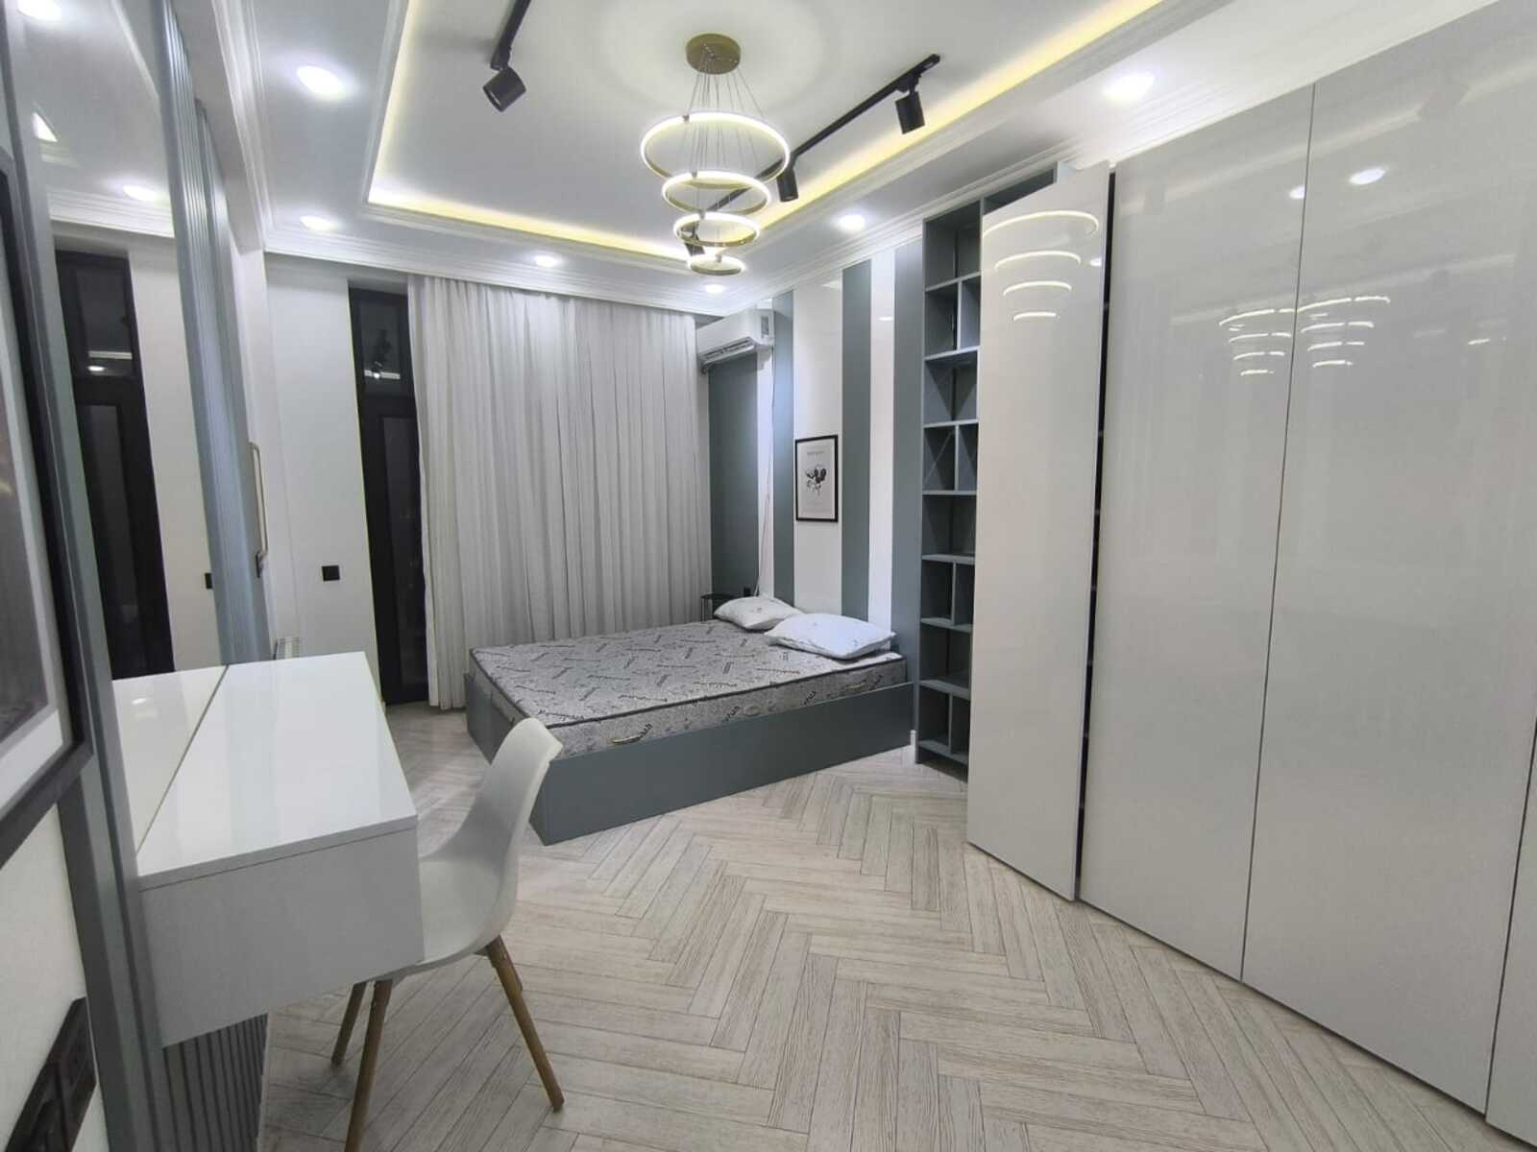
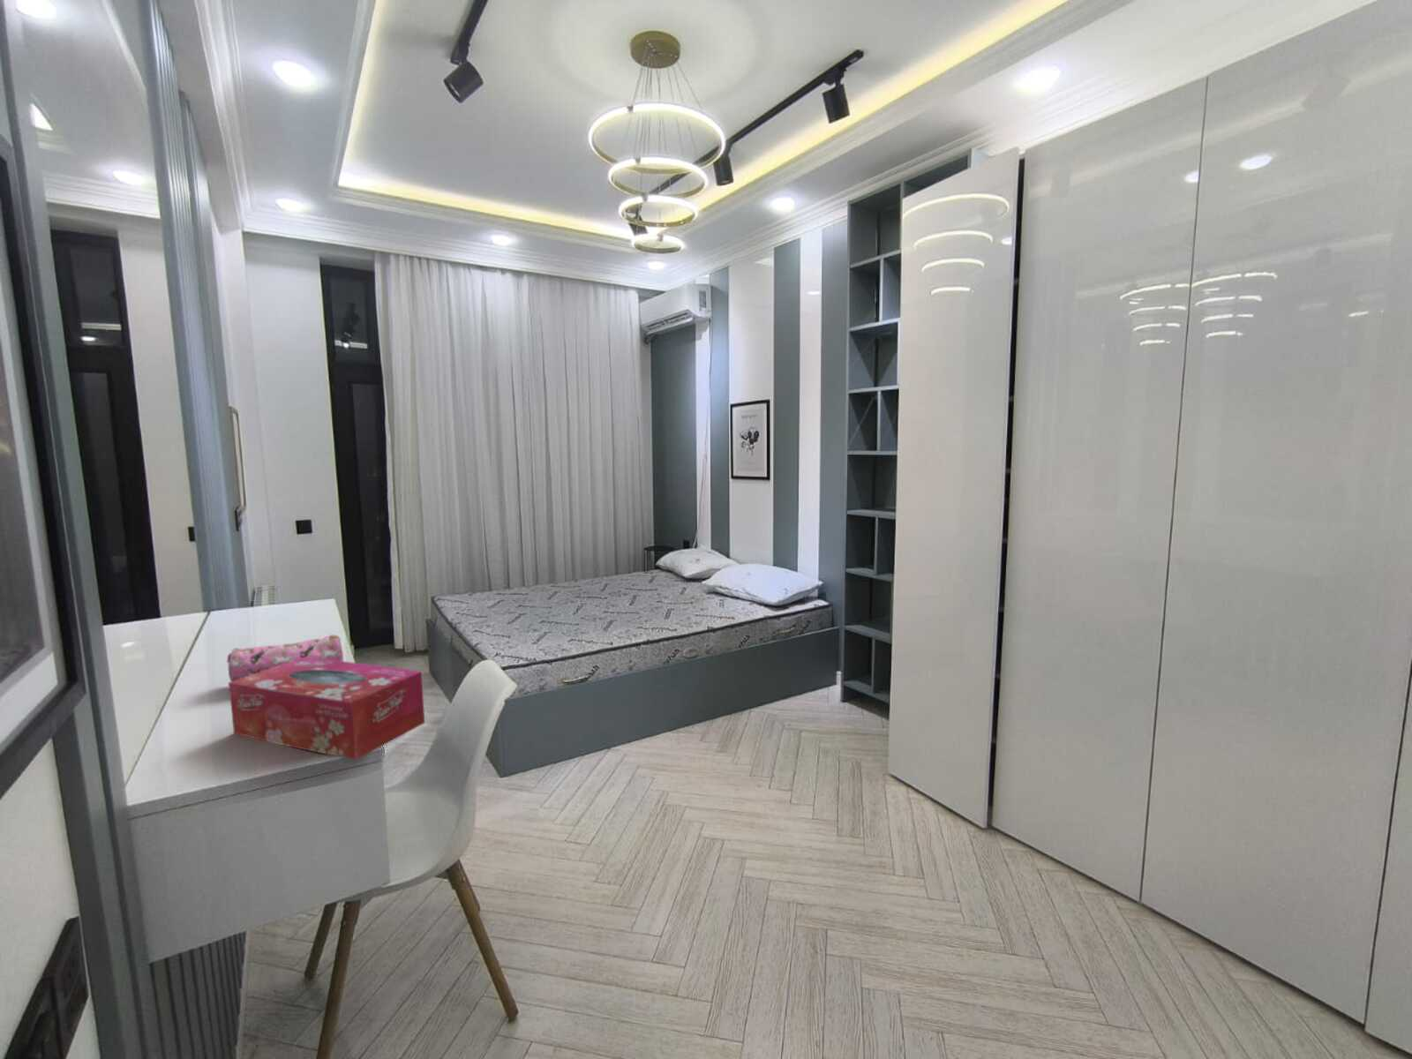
+ pencil case [226,634,345,682]
+ tissue box [228,656,426,761]
